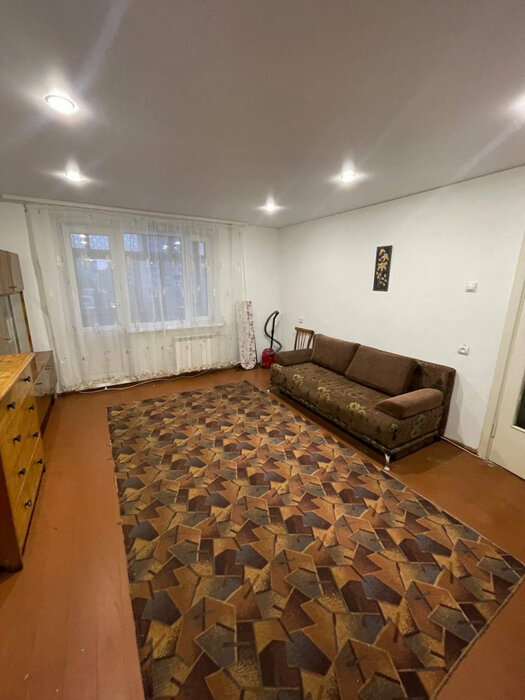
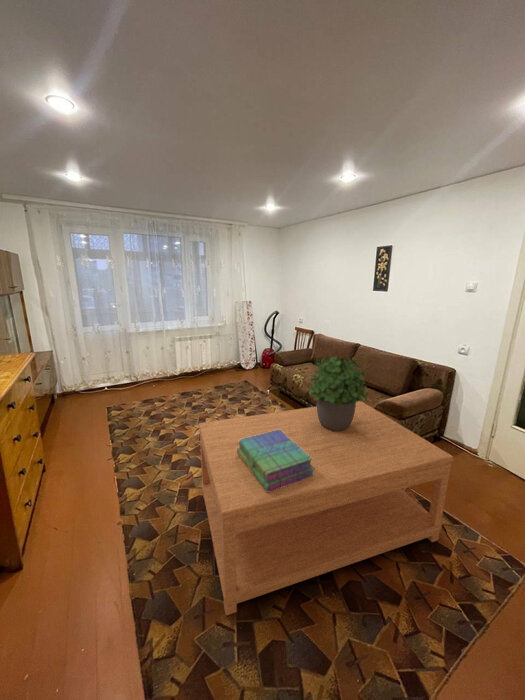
+ coffee table [198,401,455,616]
+ stack of books [237,430,315,492]
+ potted plant [308,355,370,431]
